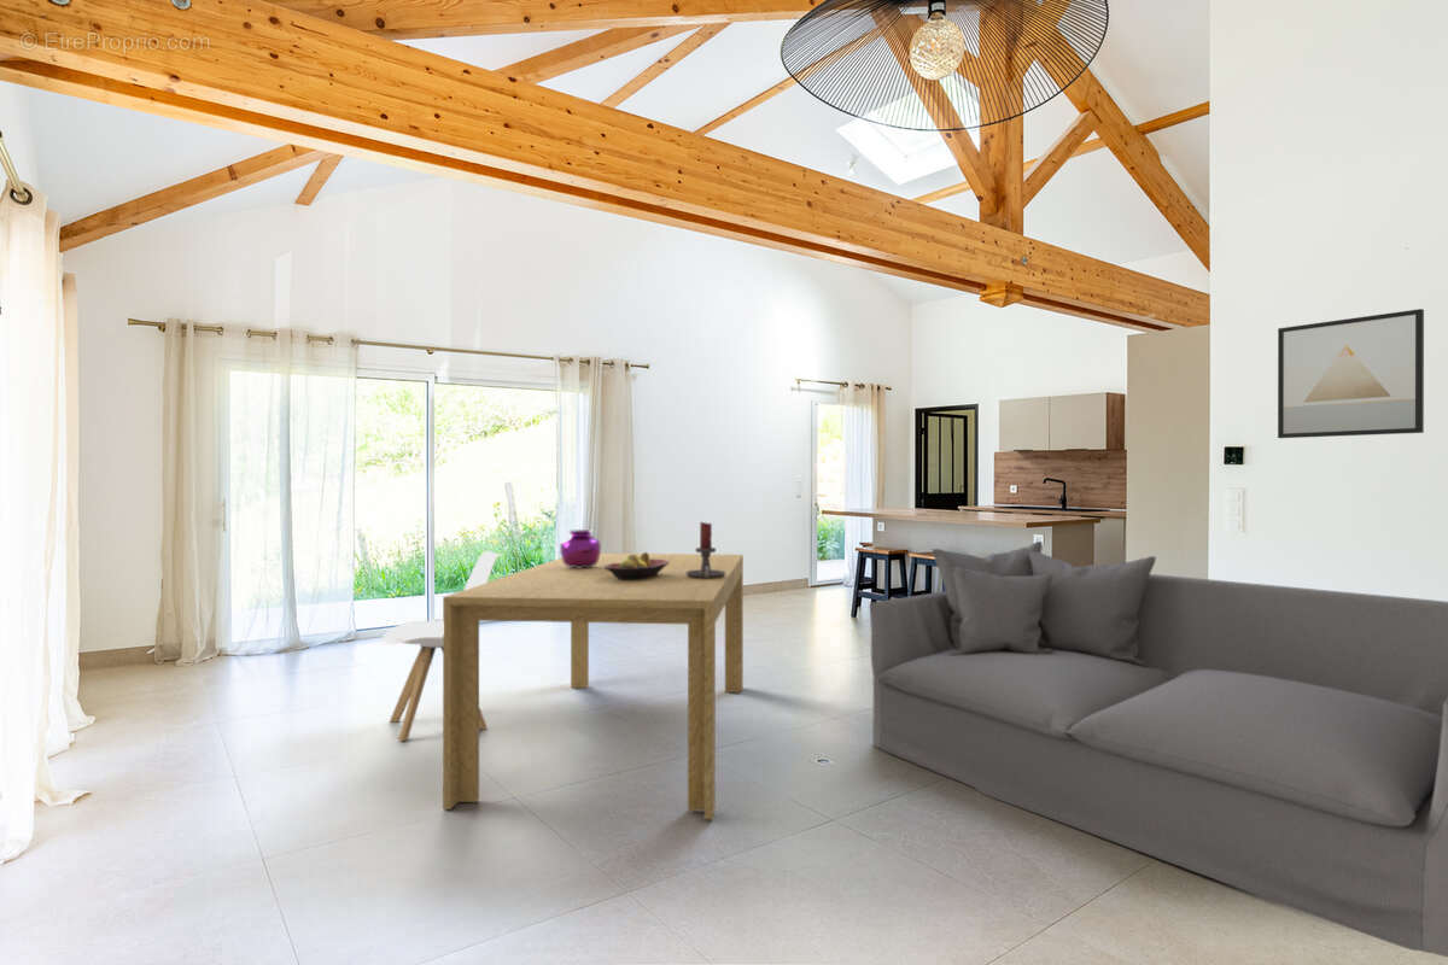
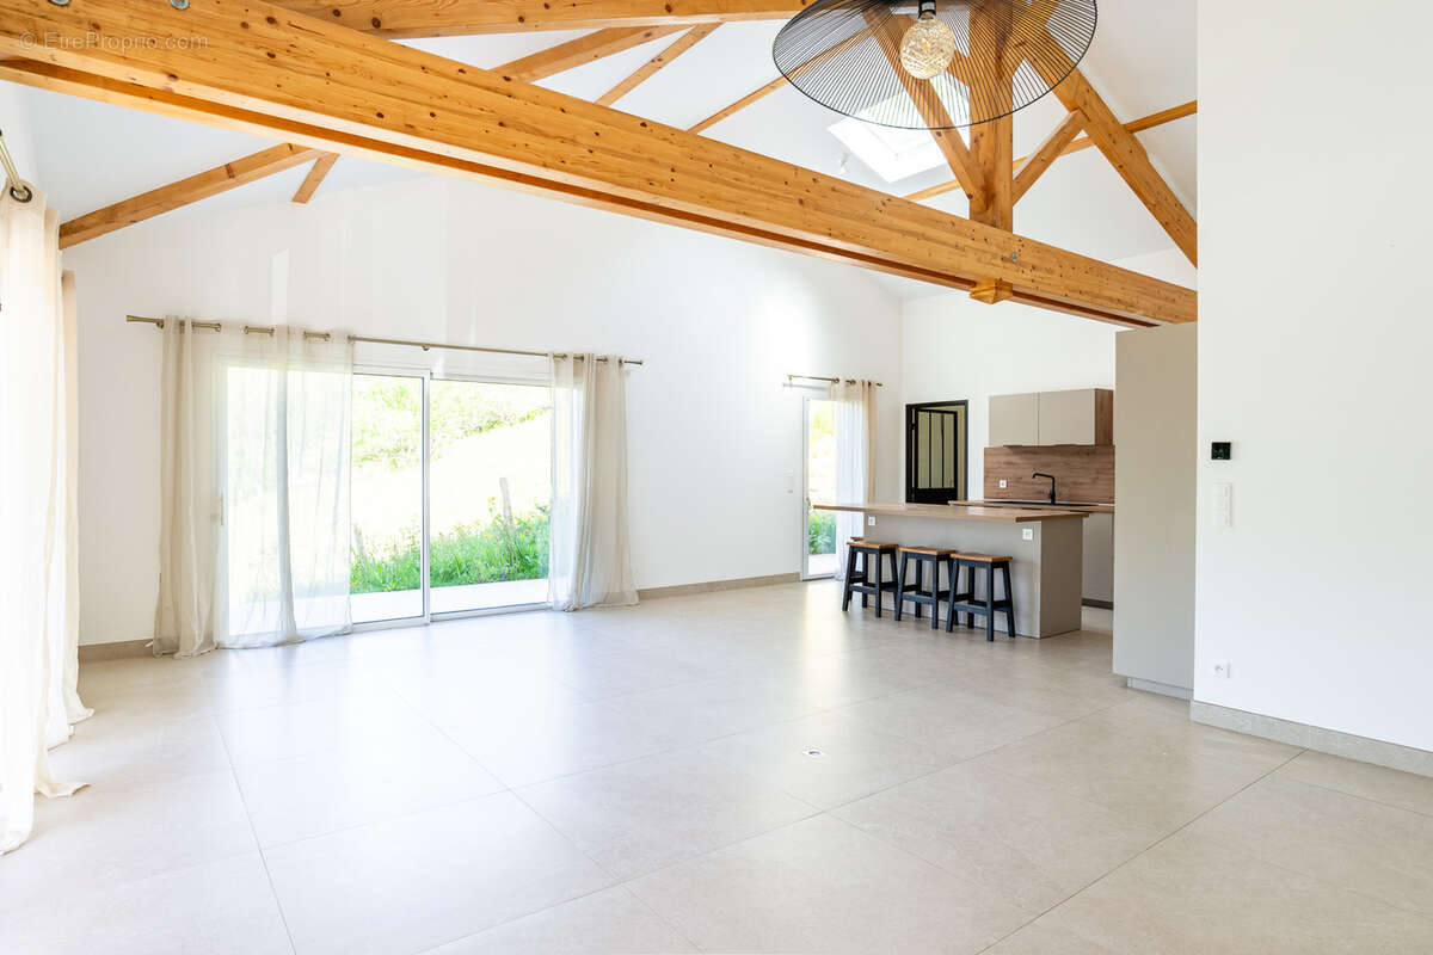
- fruit bowl [605,551,670,580]
- vase [559,528,602,568]
- bar stool [381,550,502,743]
- dining table [442,552,745,820]
- sofa [869,540,1448,958]
- candle holder [685,521,725,579]
- wall art [1277,308,1425,439]
